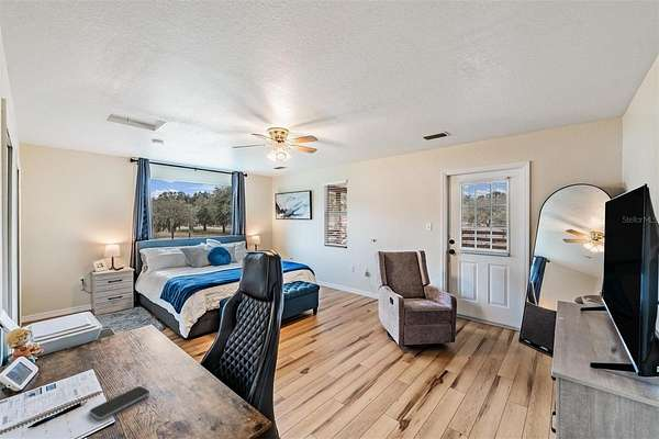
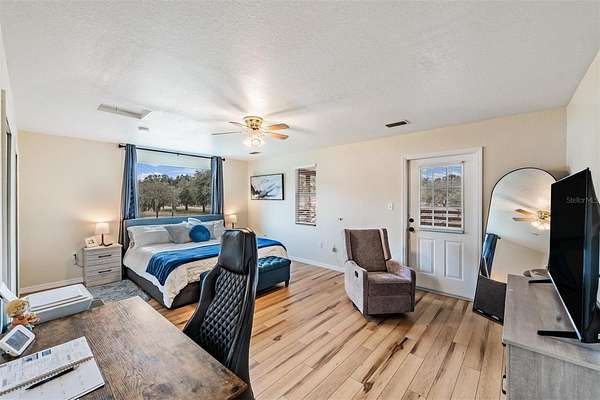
- smartphone [89,385,150,421]
